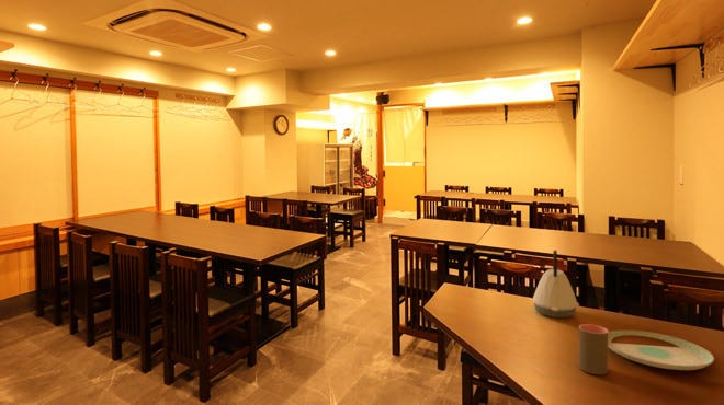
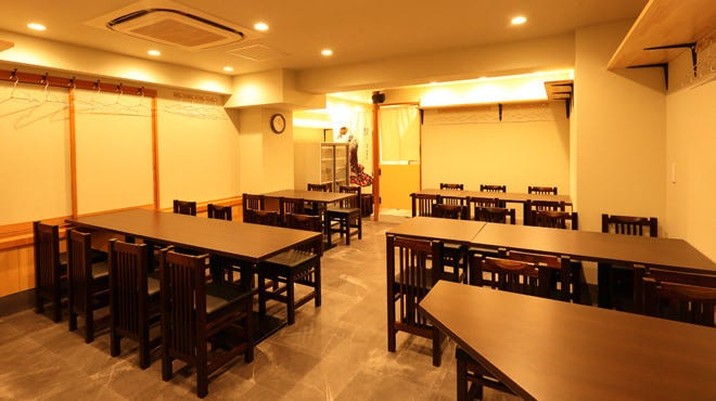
- kettle [532,250,578,319]
- plate [608,328,715,371]
- cup [577,323,609,375]
